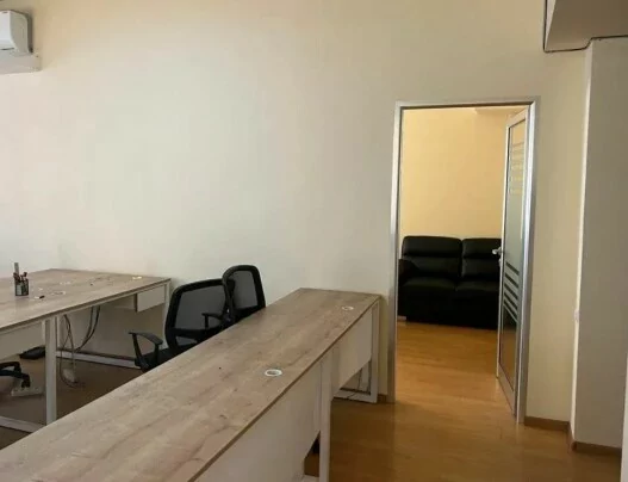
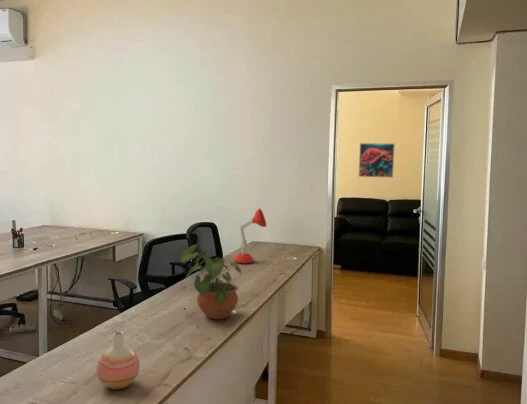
+ vase [95,331,141,391]
+ desk lamp [233,207,267,264]
+ potted plant [179,243,243,320]
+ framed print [358,142,396,179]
